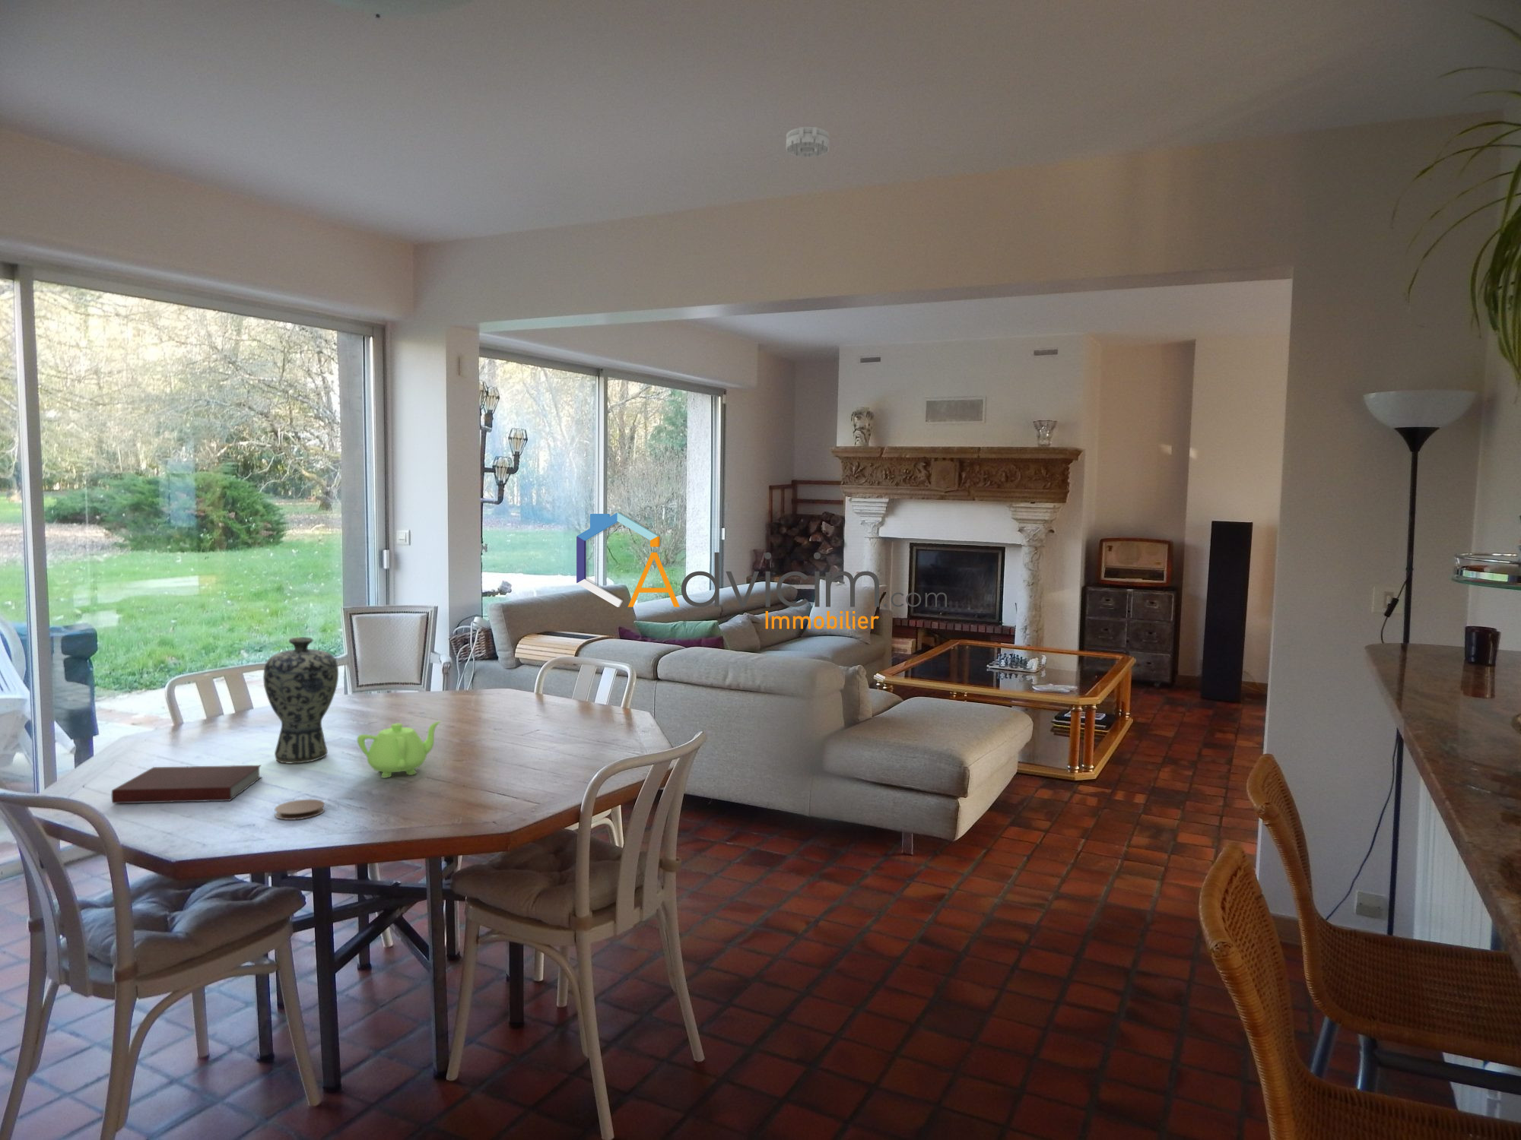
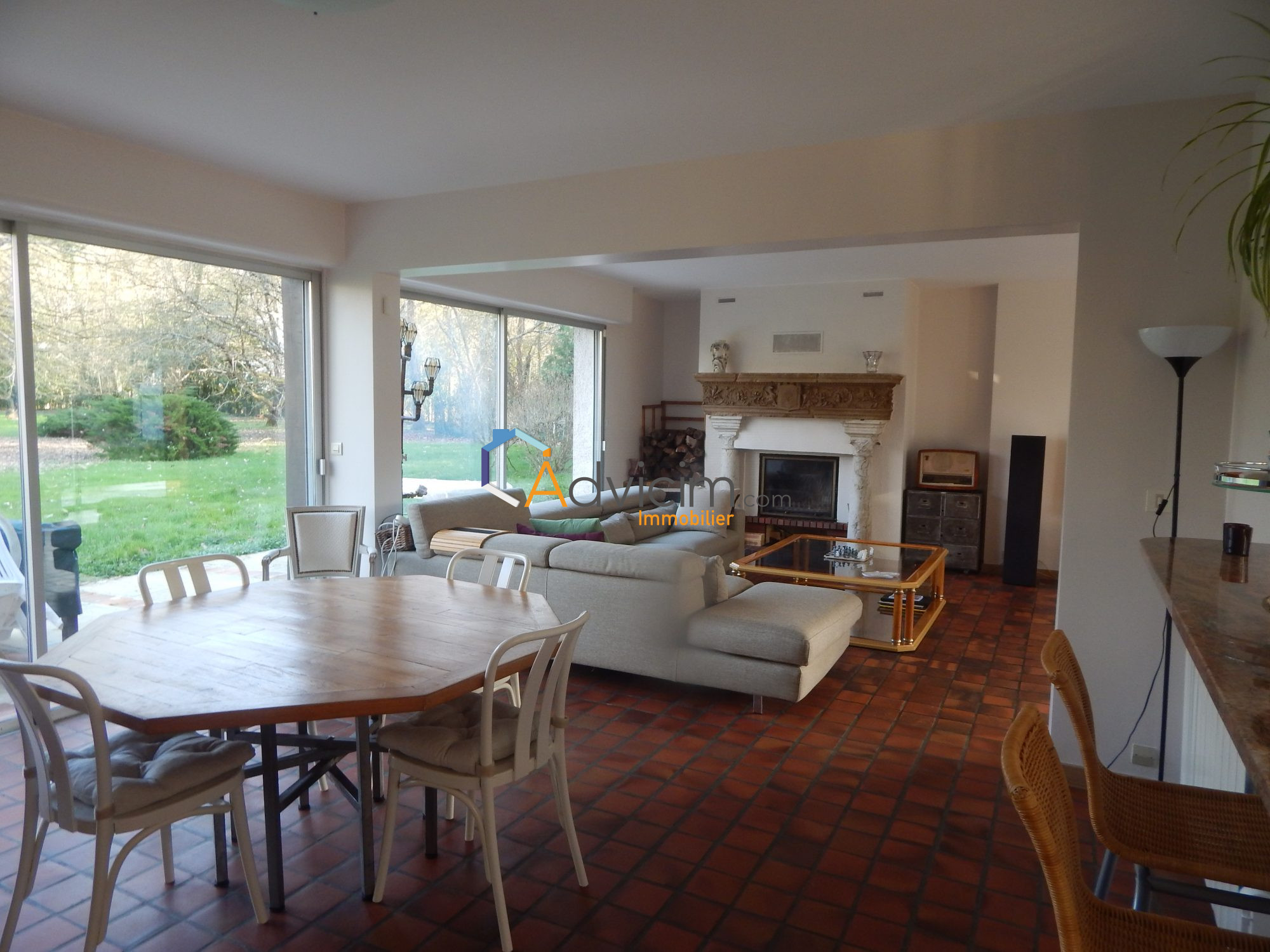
- vase [262,636,339,764]
- teapot [357,721,442,778]
- smoke detector [786,126,830,158]
- notebook [111,764,262,804]
- coaster [274,799,326,820]
